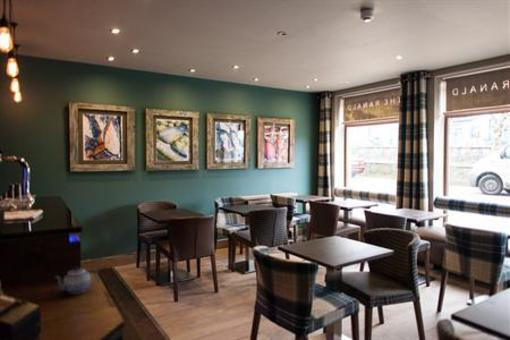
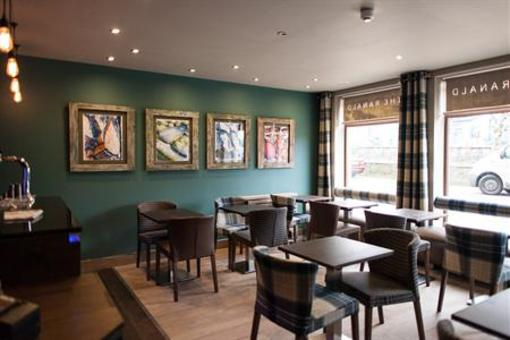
- teapot [54,266,99,295]
